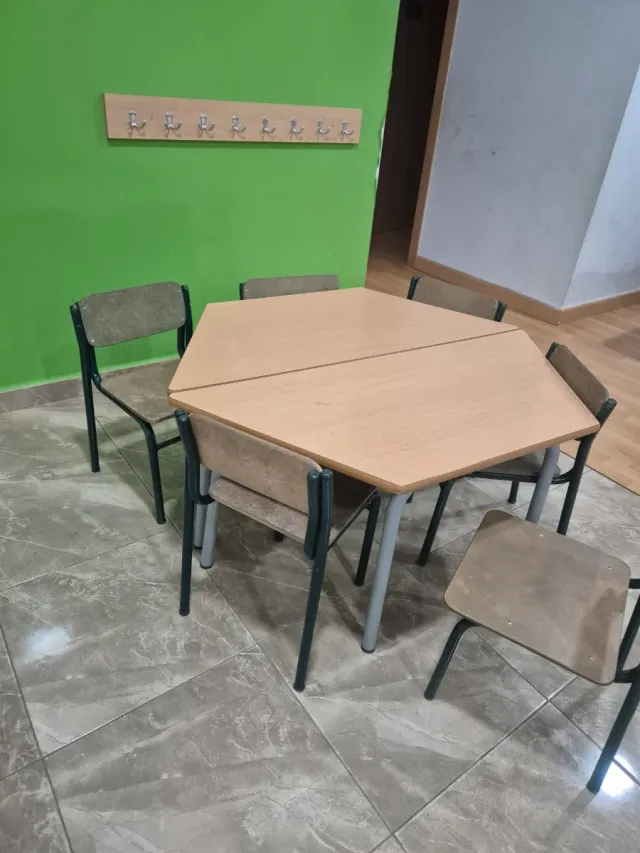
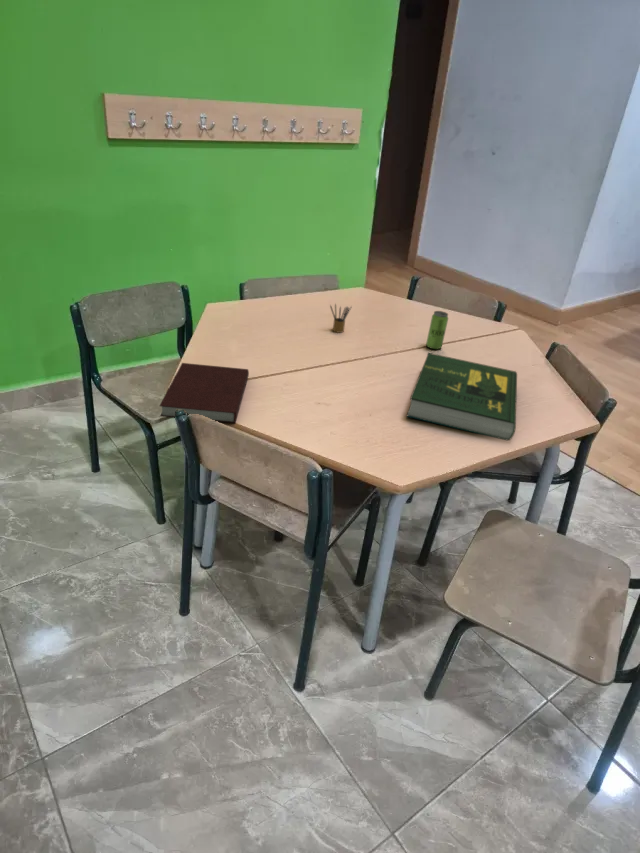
+ notebook [159,362,250,424]
+ pencil box [329,302,353,334]
+ book [406,352,518,442]
+ beverage can [425,310,449,350]
